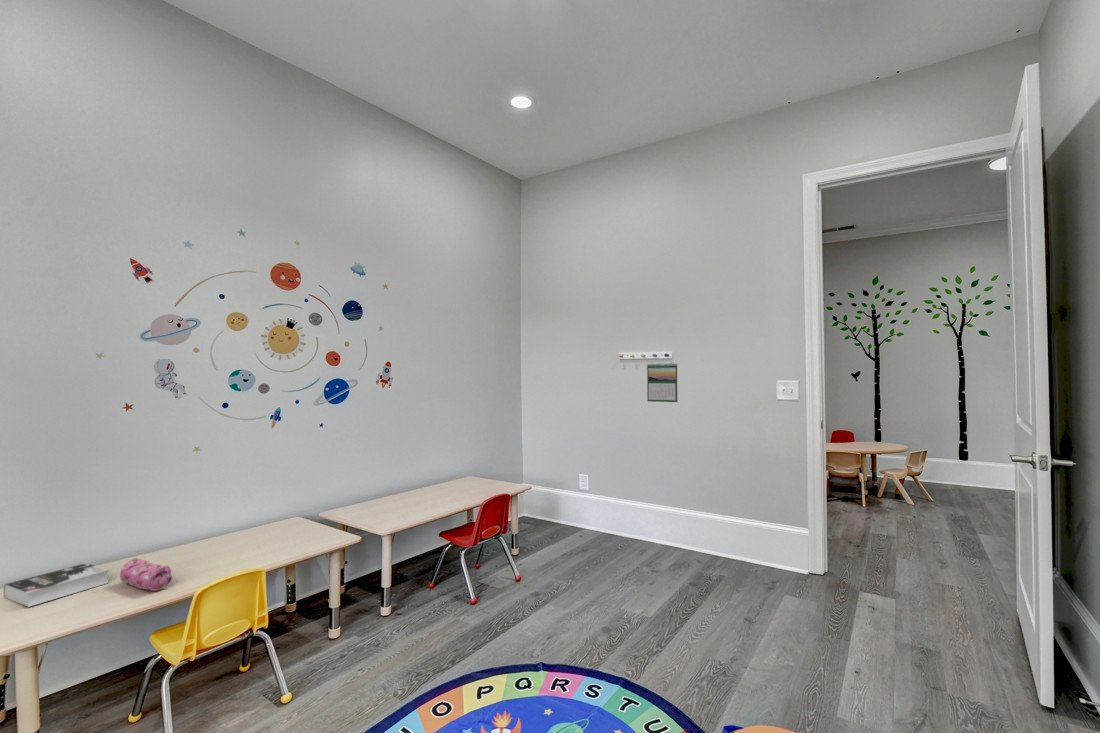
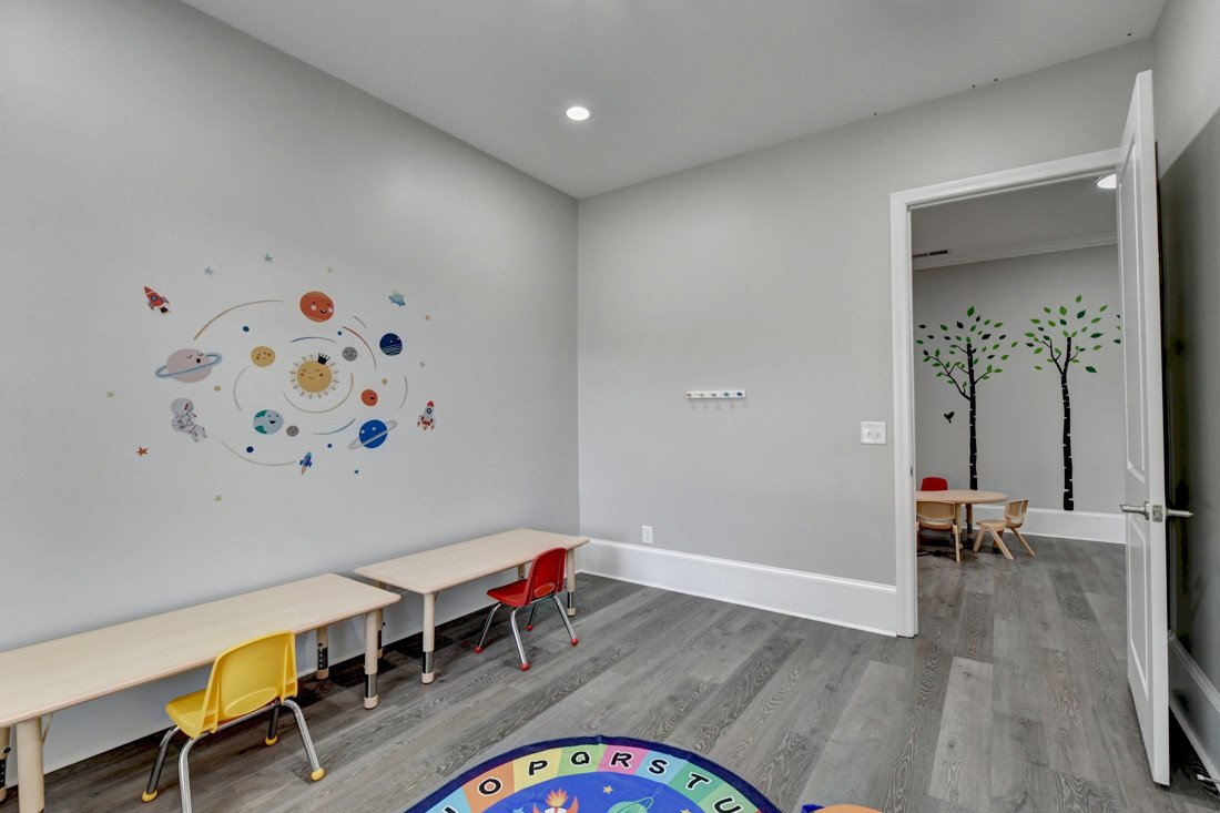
- book [3,562,111,608]
- pencil case [119,558,173,592]
- calendar [646,362,679,403]
